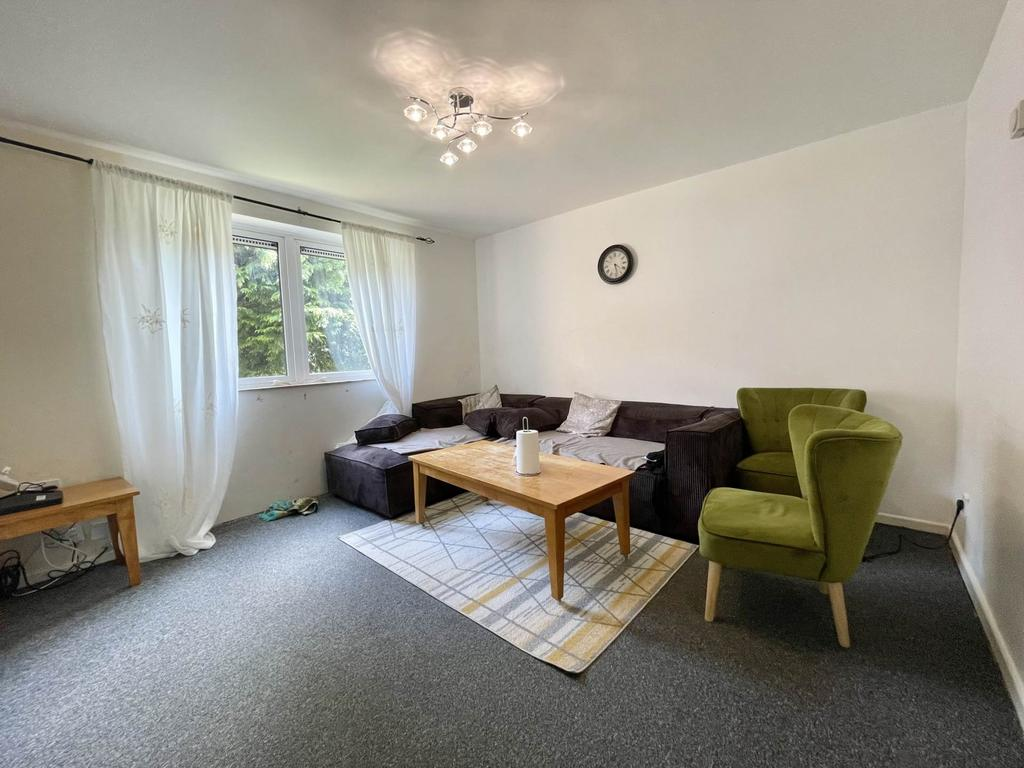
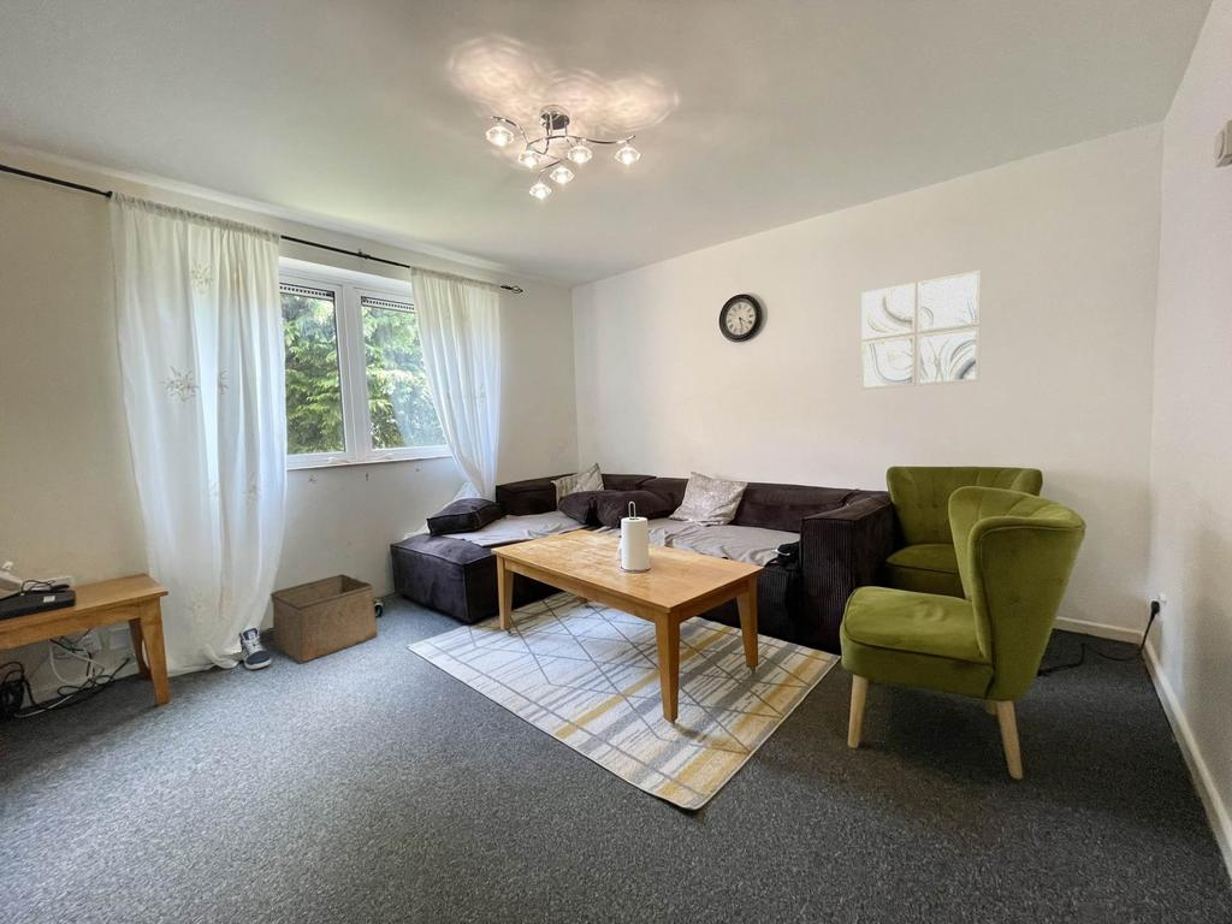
+ storage bin [270,573,379,664]
+ sneaker [237,627,273,670]
+ wall art [860,270,982,391]
